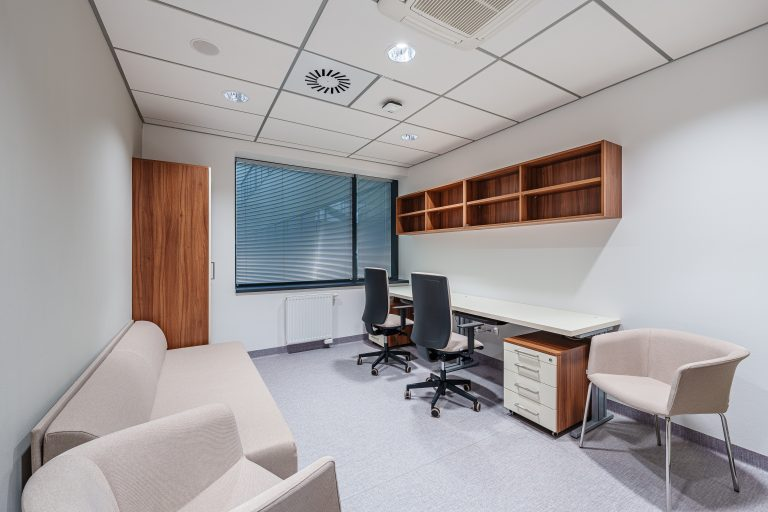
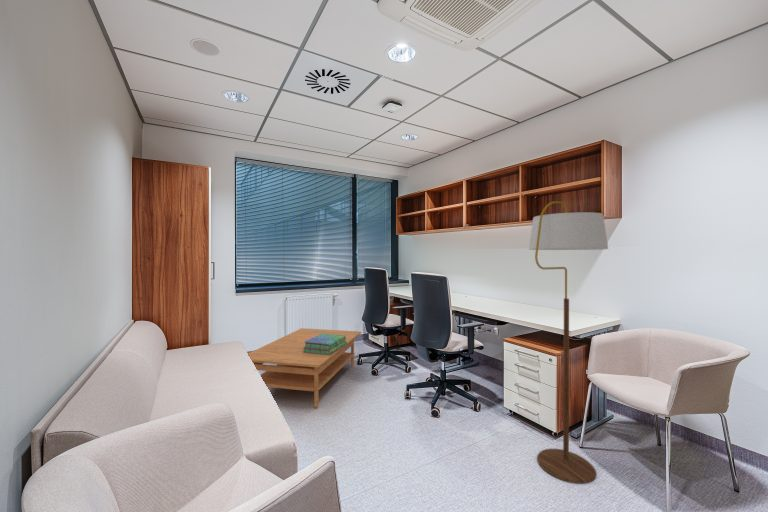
+ coffee table [247,327,362,408]
+ stack of books [303,333,347,355]
+ floor lamp [528,200,609,484]
